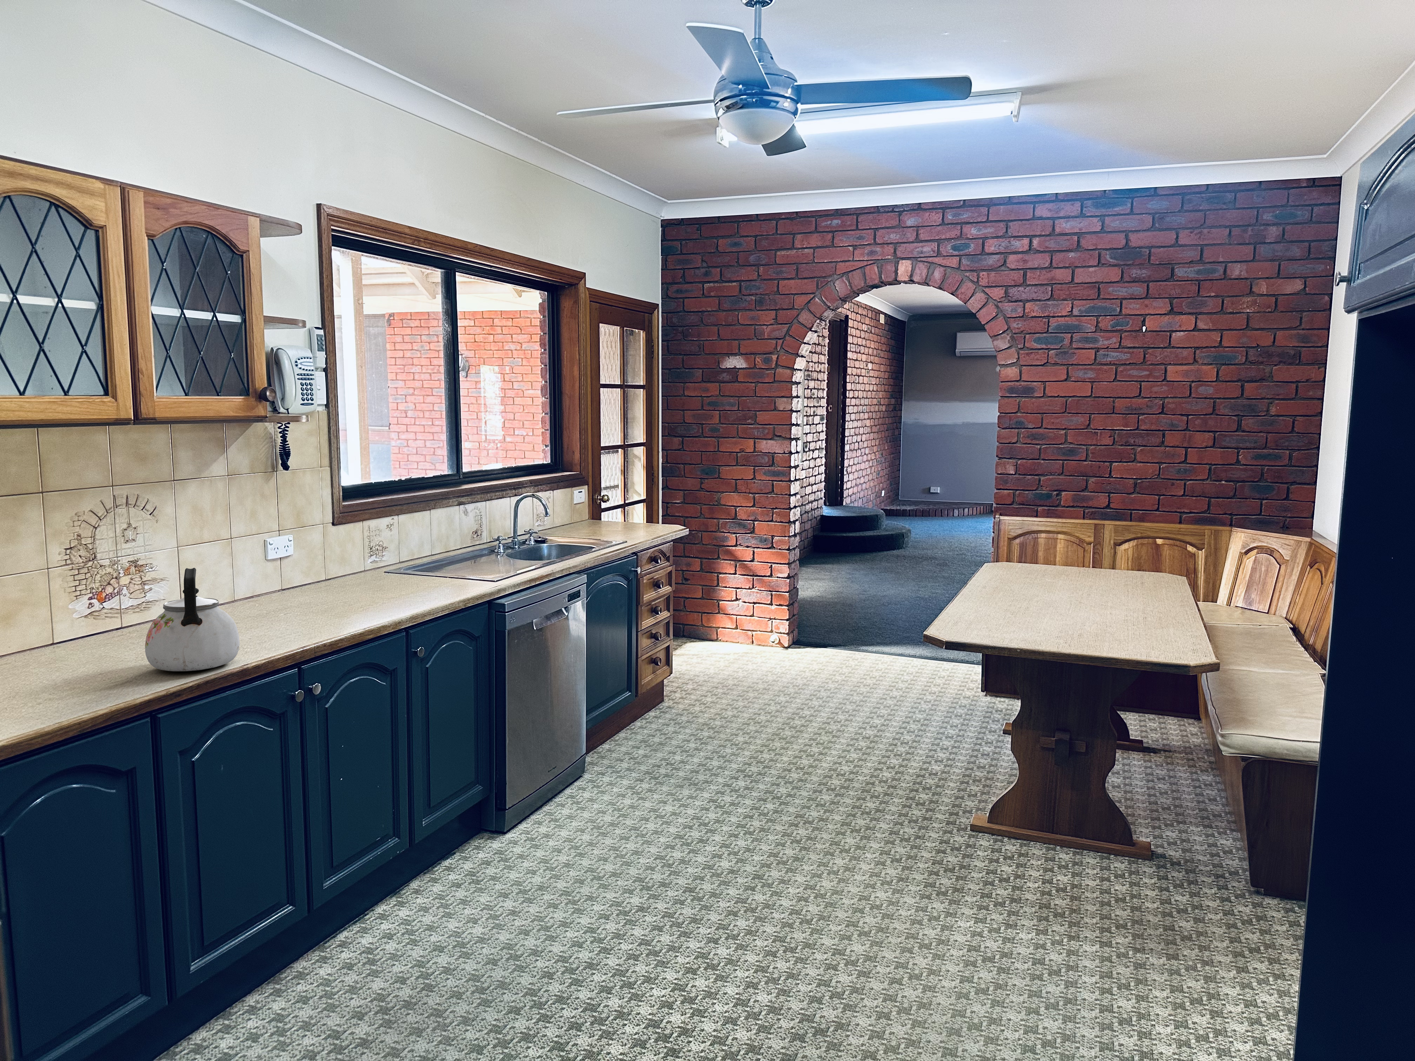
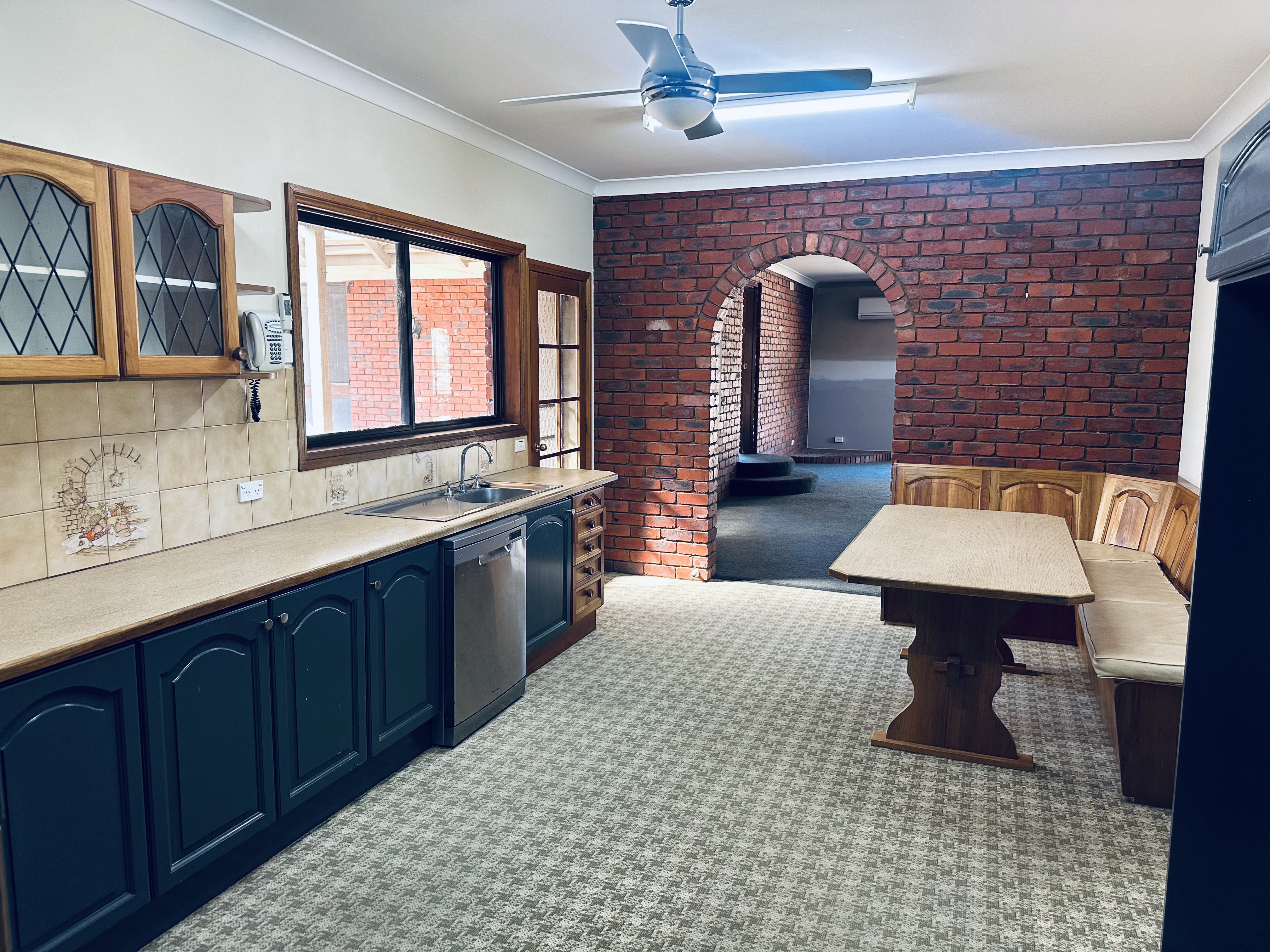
- kettle [145,567,240,672]
